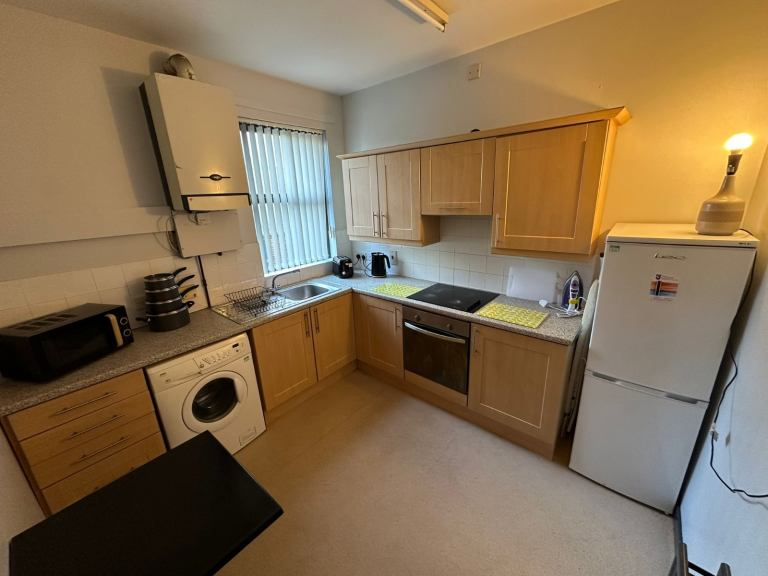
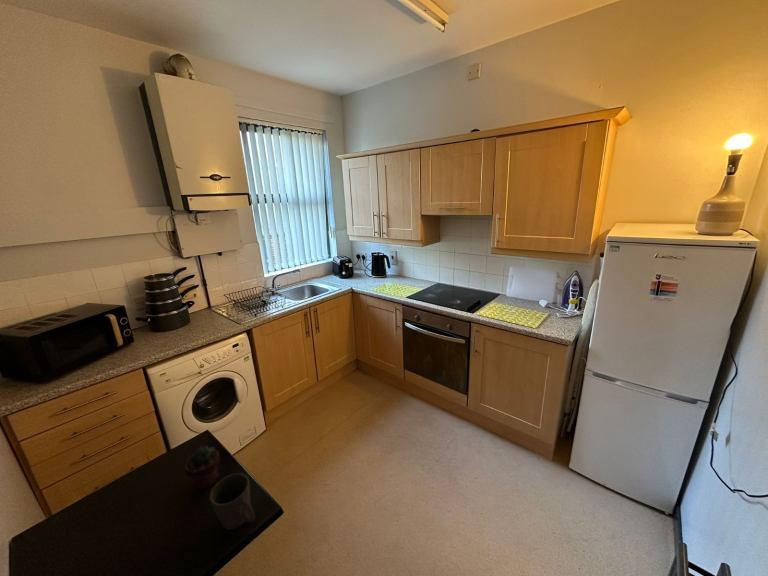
+ mug [208,472,256,530]
+ potted succulent [184,444,221,490]
